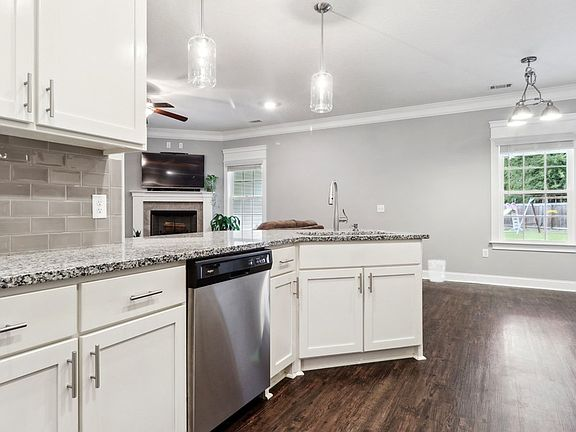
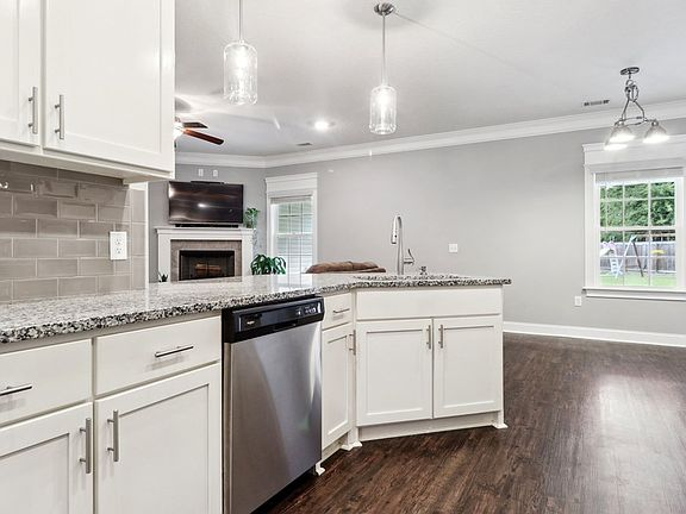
- wastebasket [427,259,447,283]
